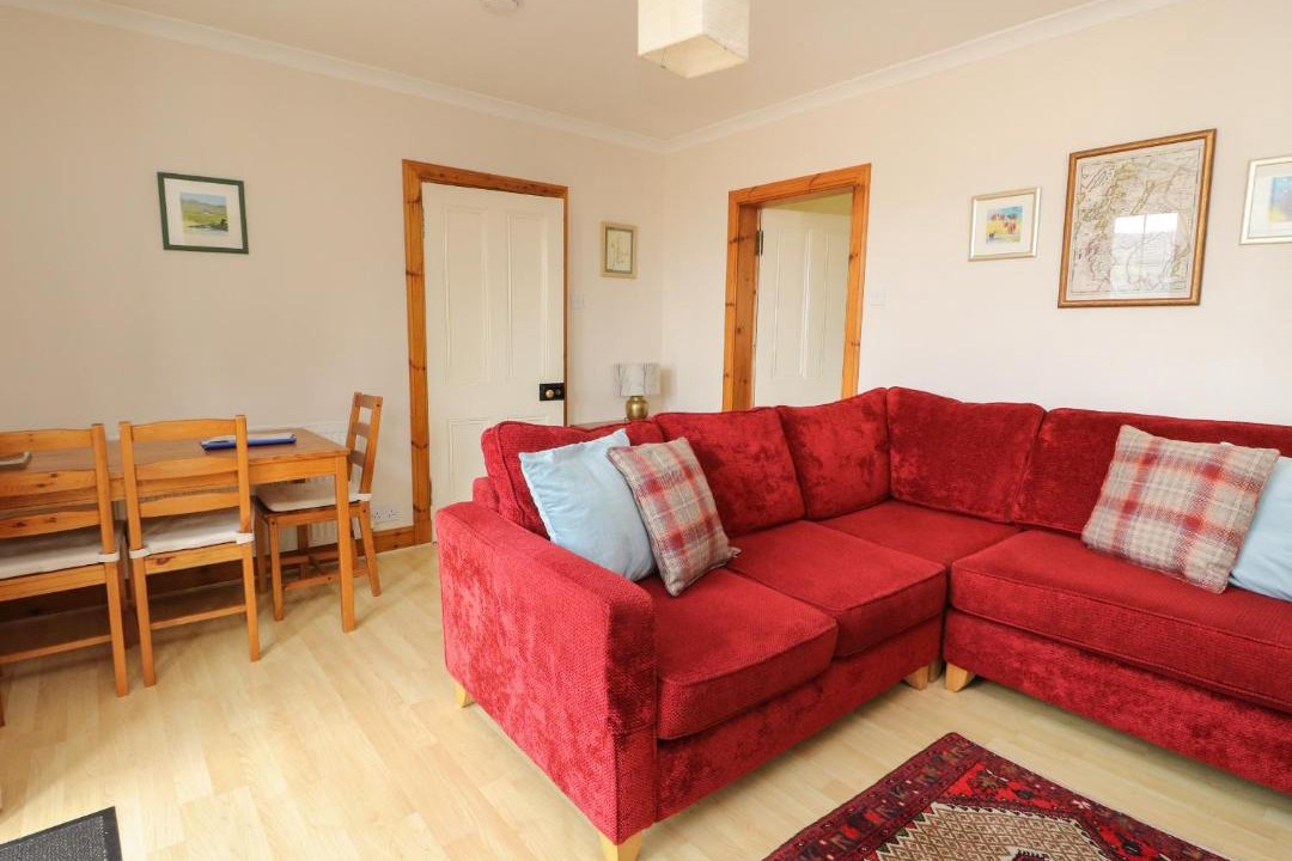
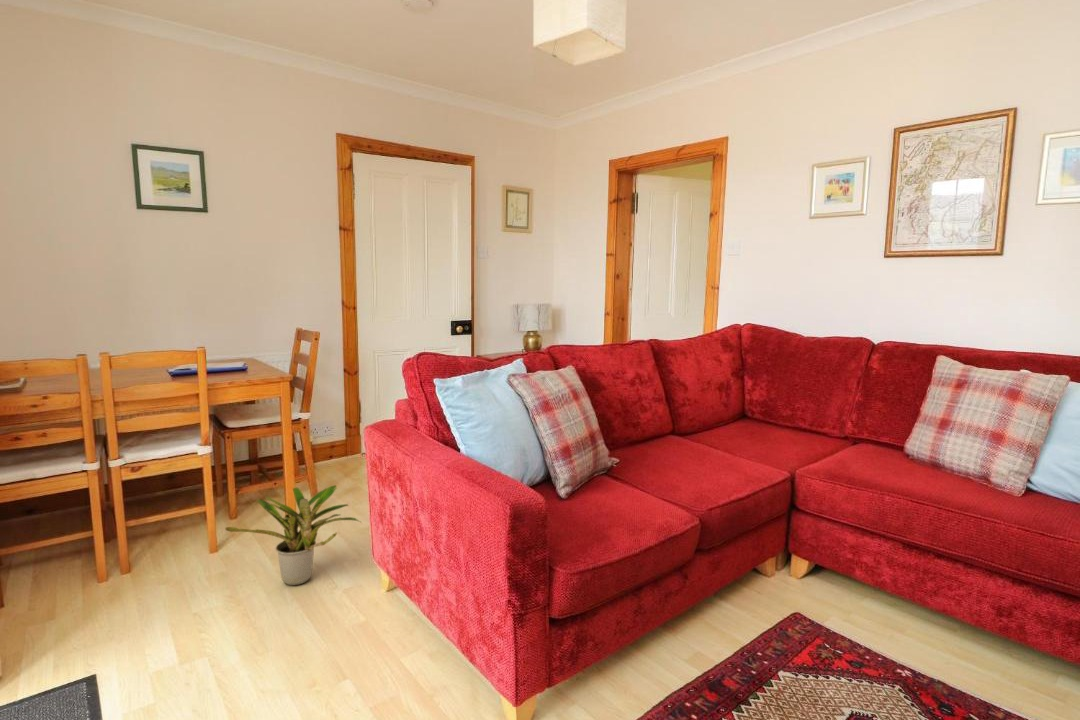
+ potted plant [224,484,363,586]
